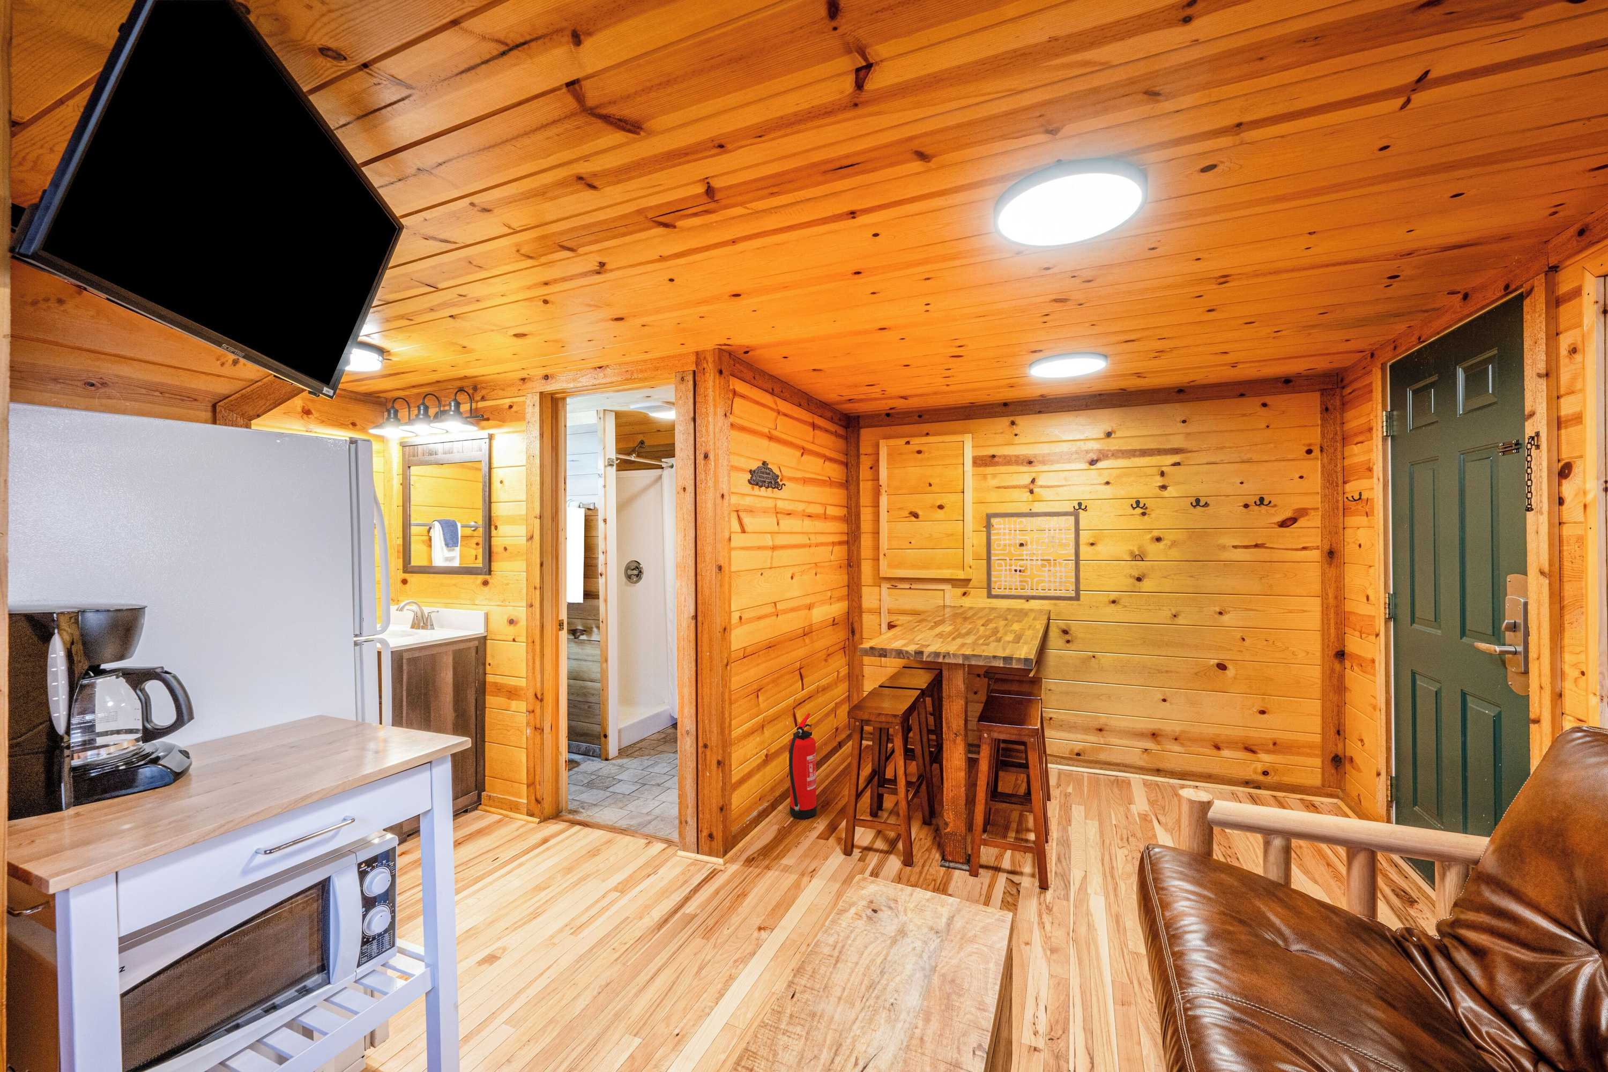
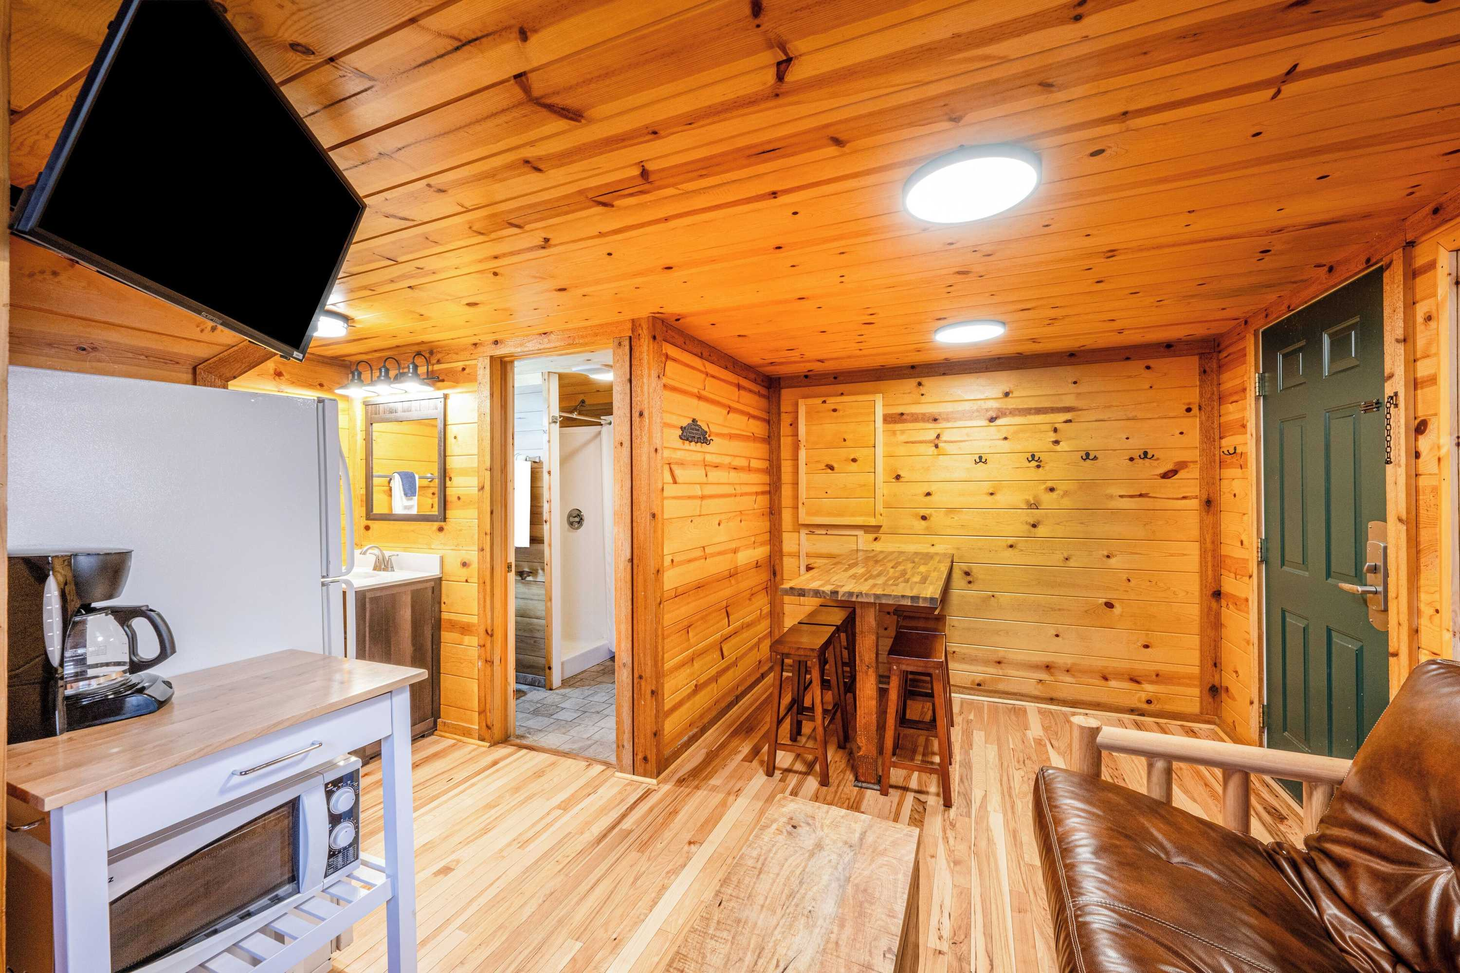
- fire extinguisher [788,713,817,820]
- wall art [985,508,1082,602]
